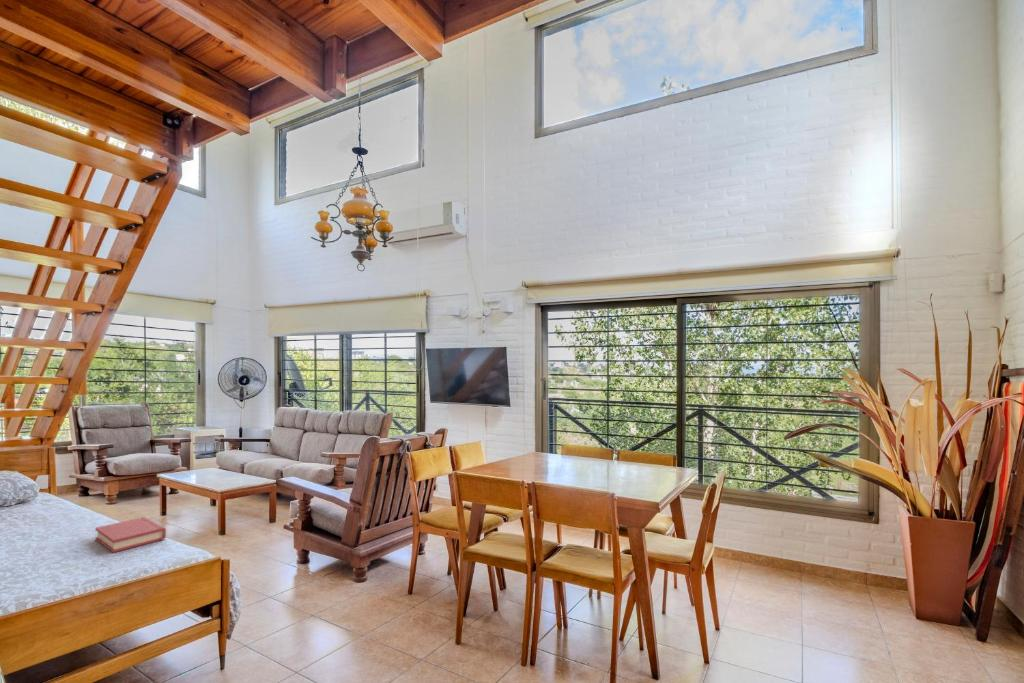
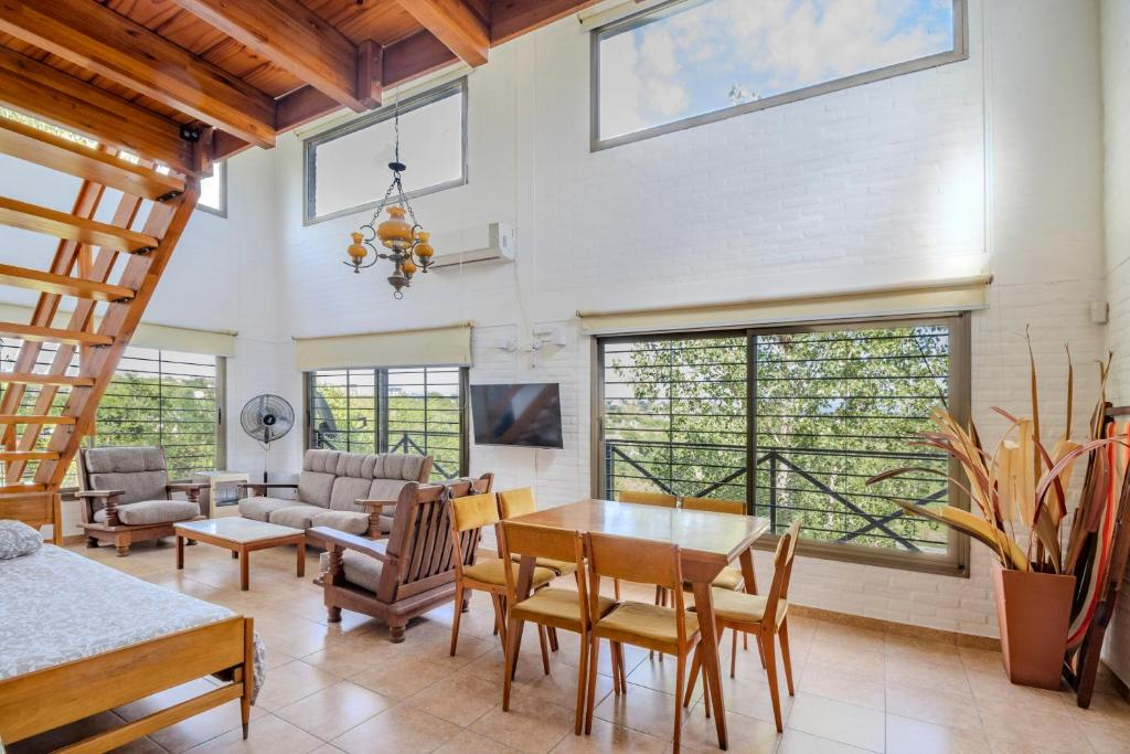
- hardback book [94,516,167,554]
